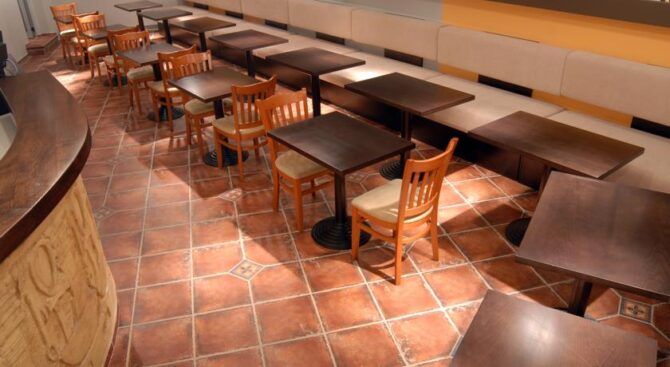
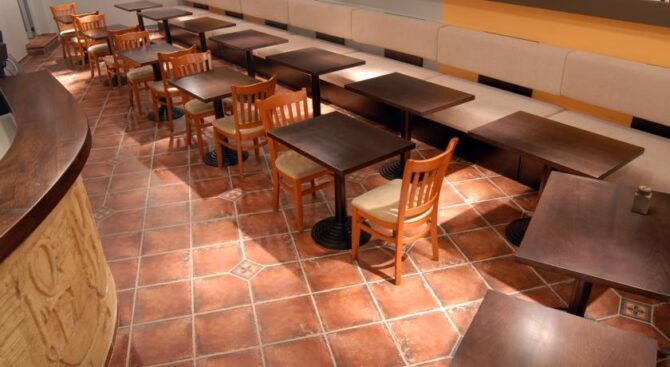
+ salt shaker [630,185,653,215]
